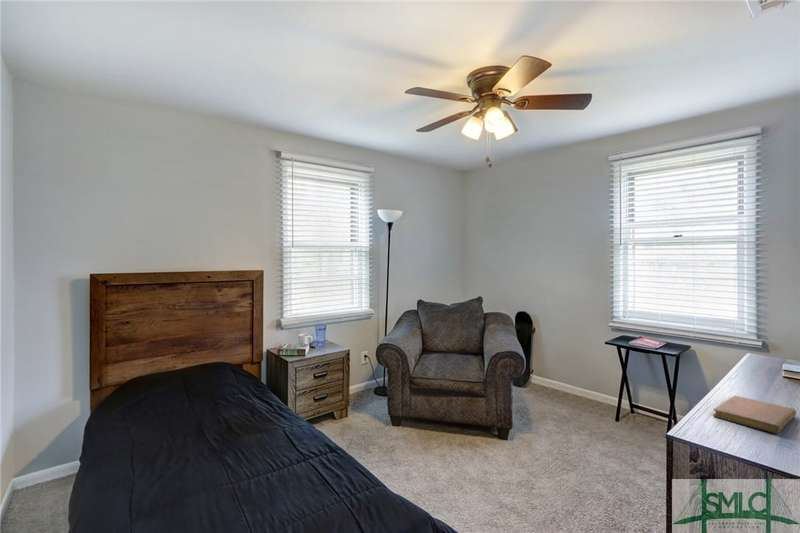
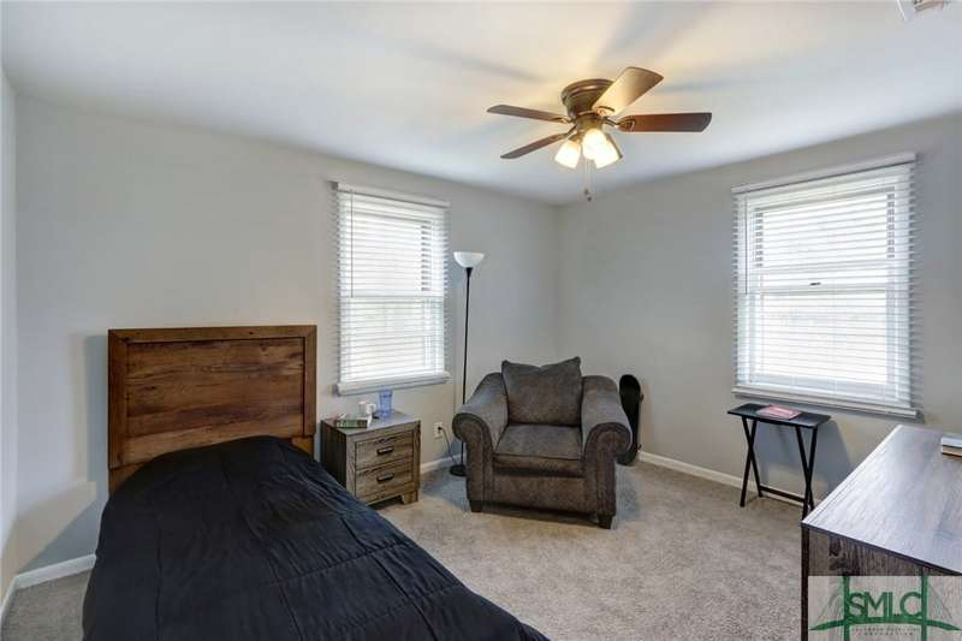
- notebook [712,395,797,434]
